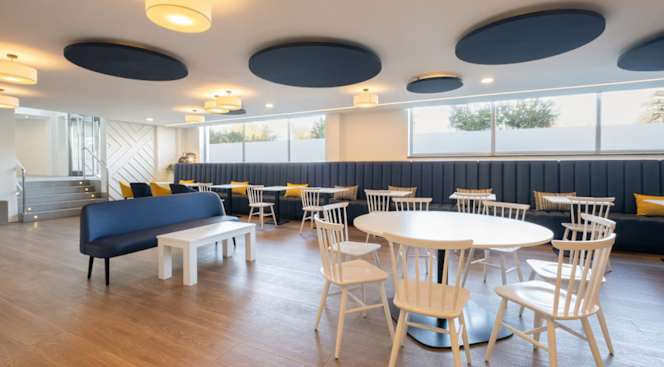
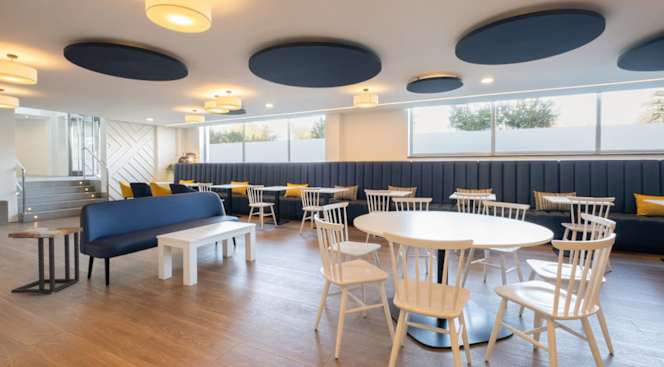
+ side table [7,226,84,295]
